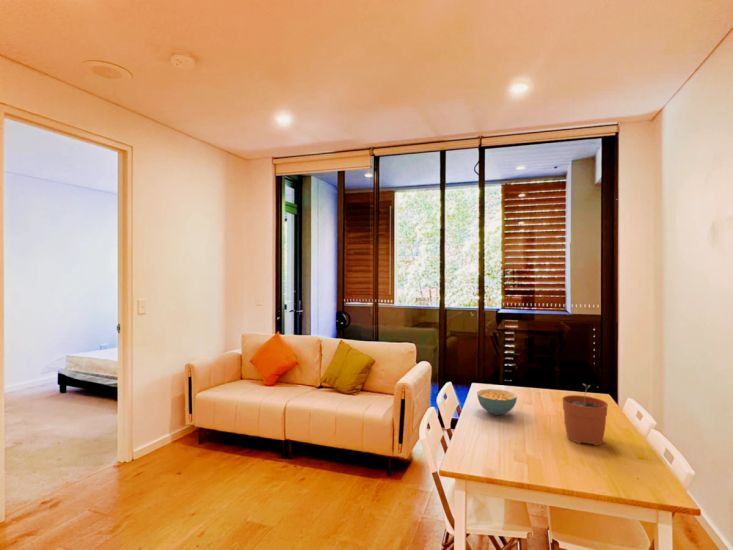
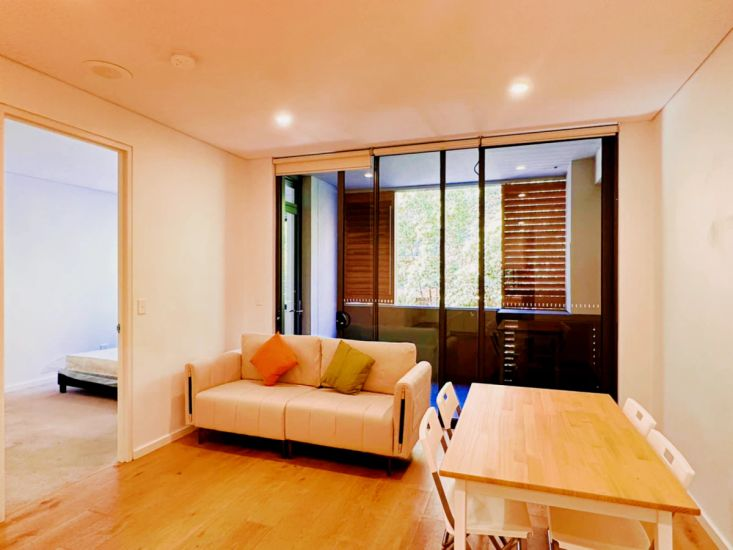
- cereal bowl [476,388,518,416]
- plant pot [561,383,609,447]
